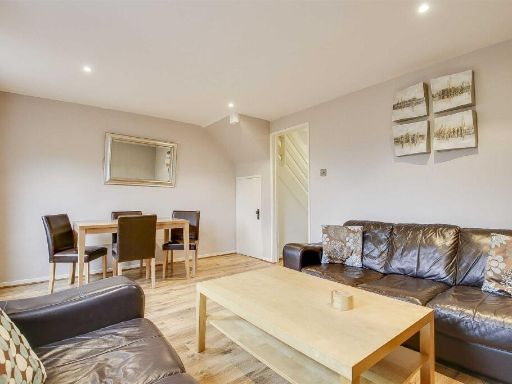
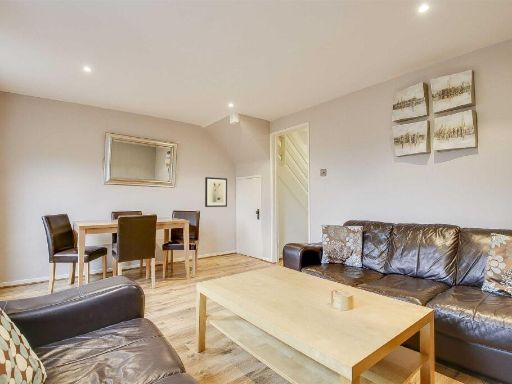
+ wall art [204,176,228,208]
